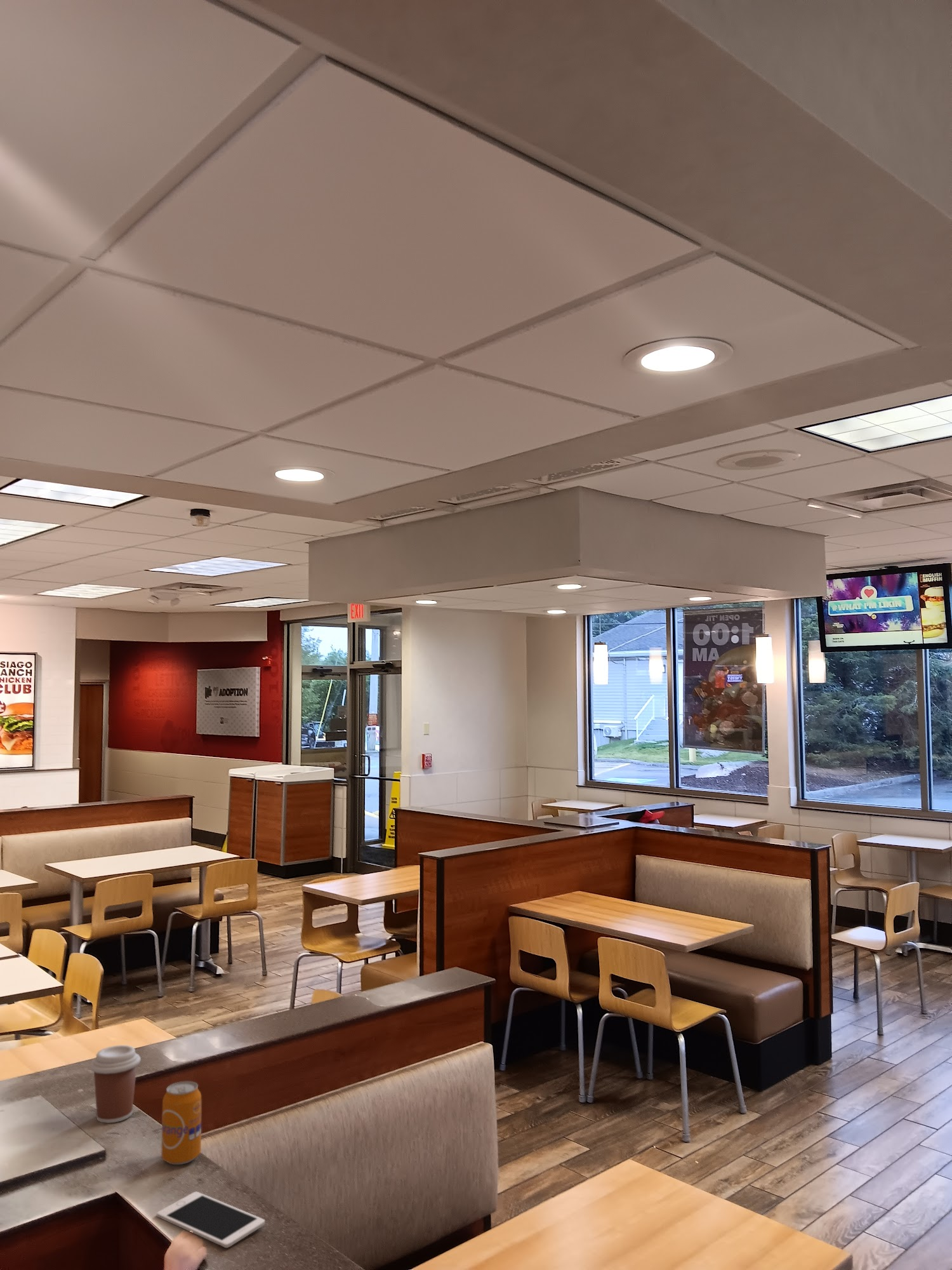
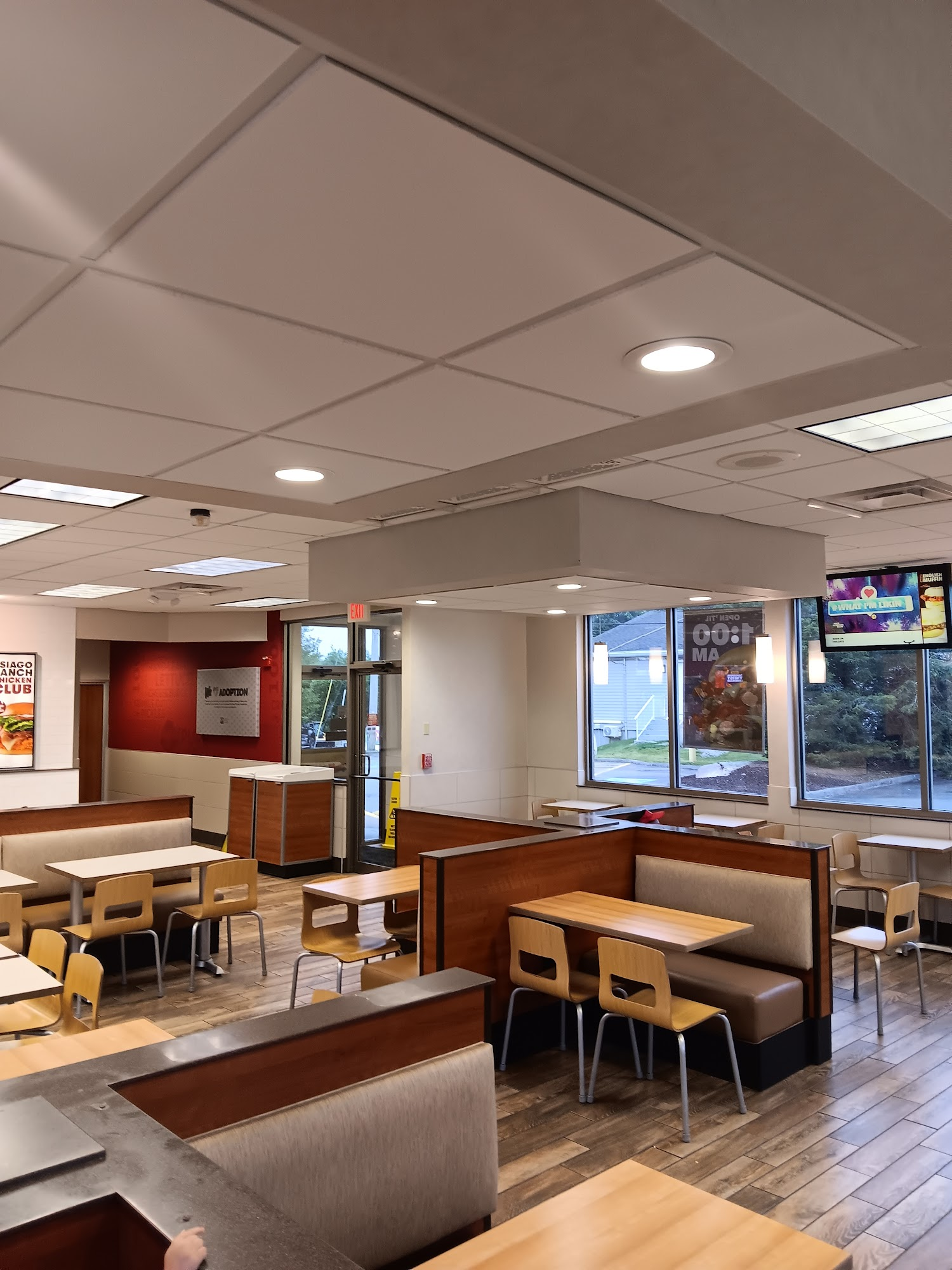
- coffee cup [89,1045,142,1124]
- cell phone [156,1191,265,1248]
- soda can [161,1081,202,1165]
